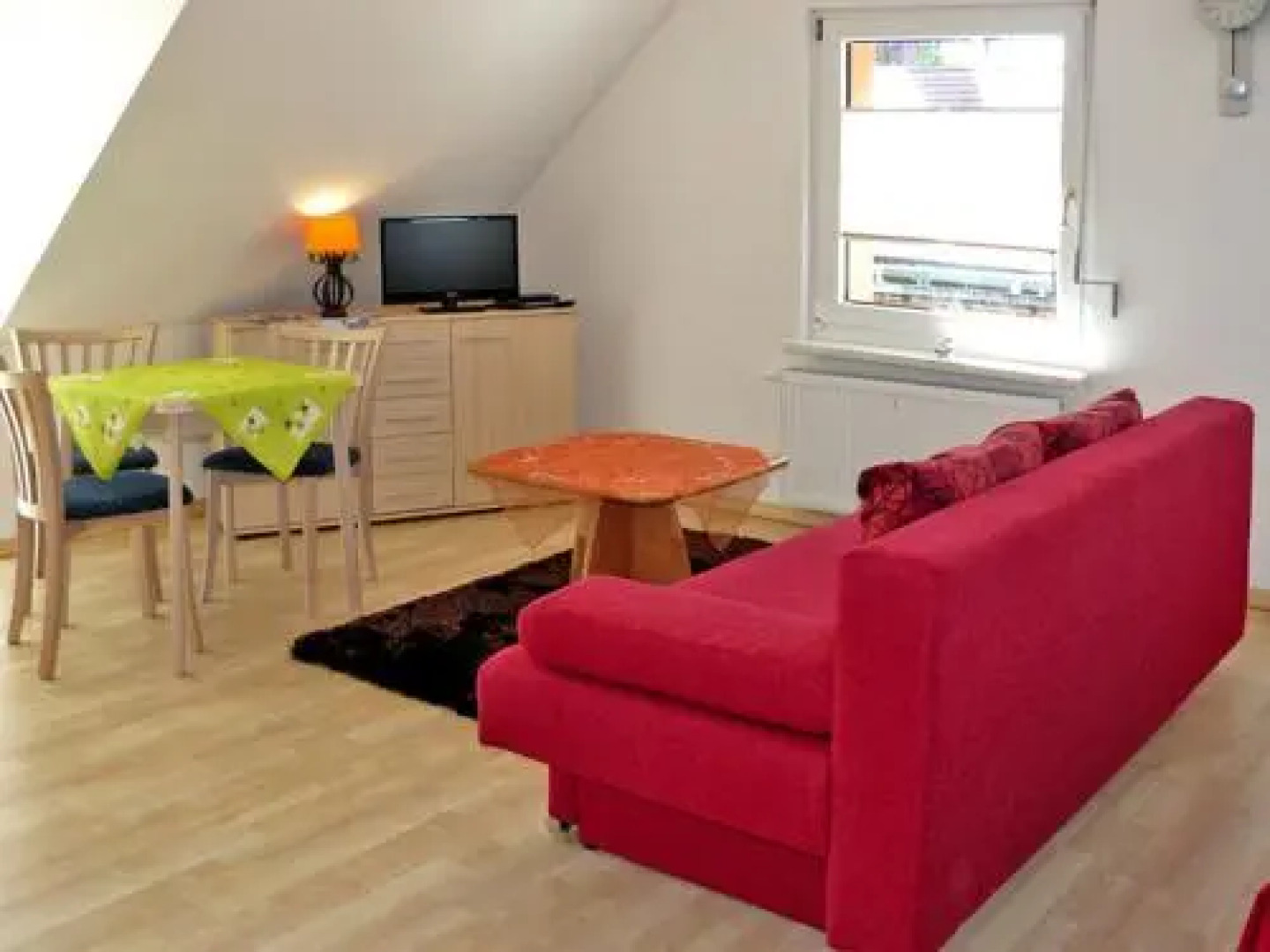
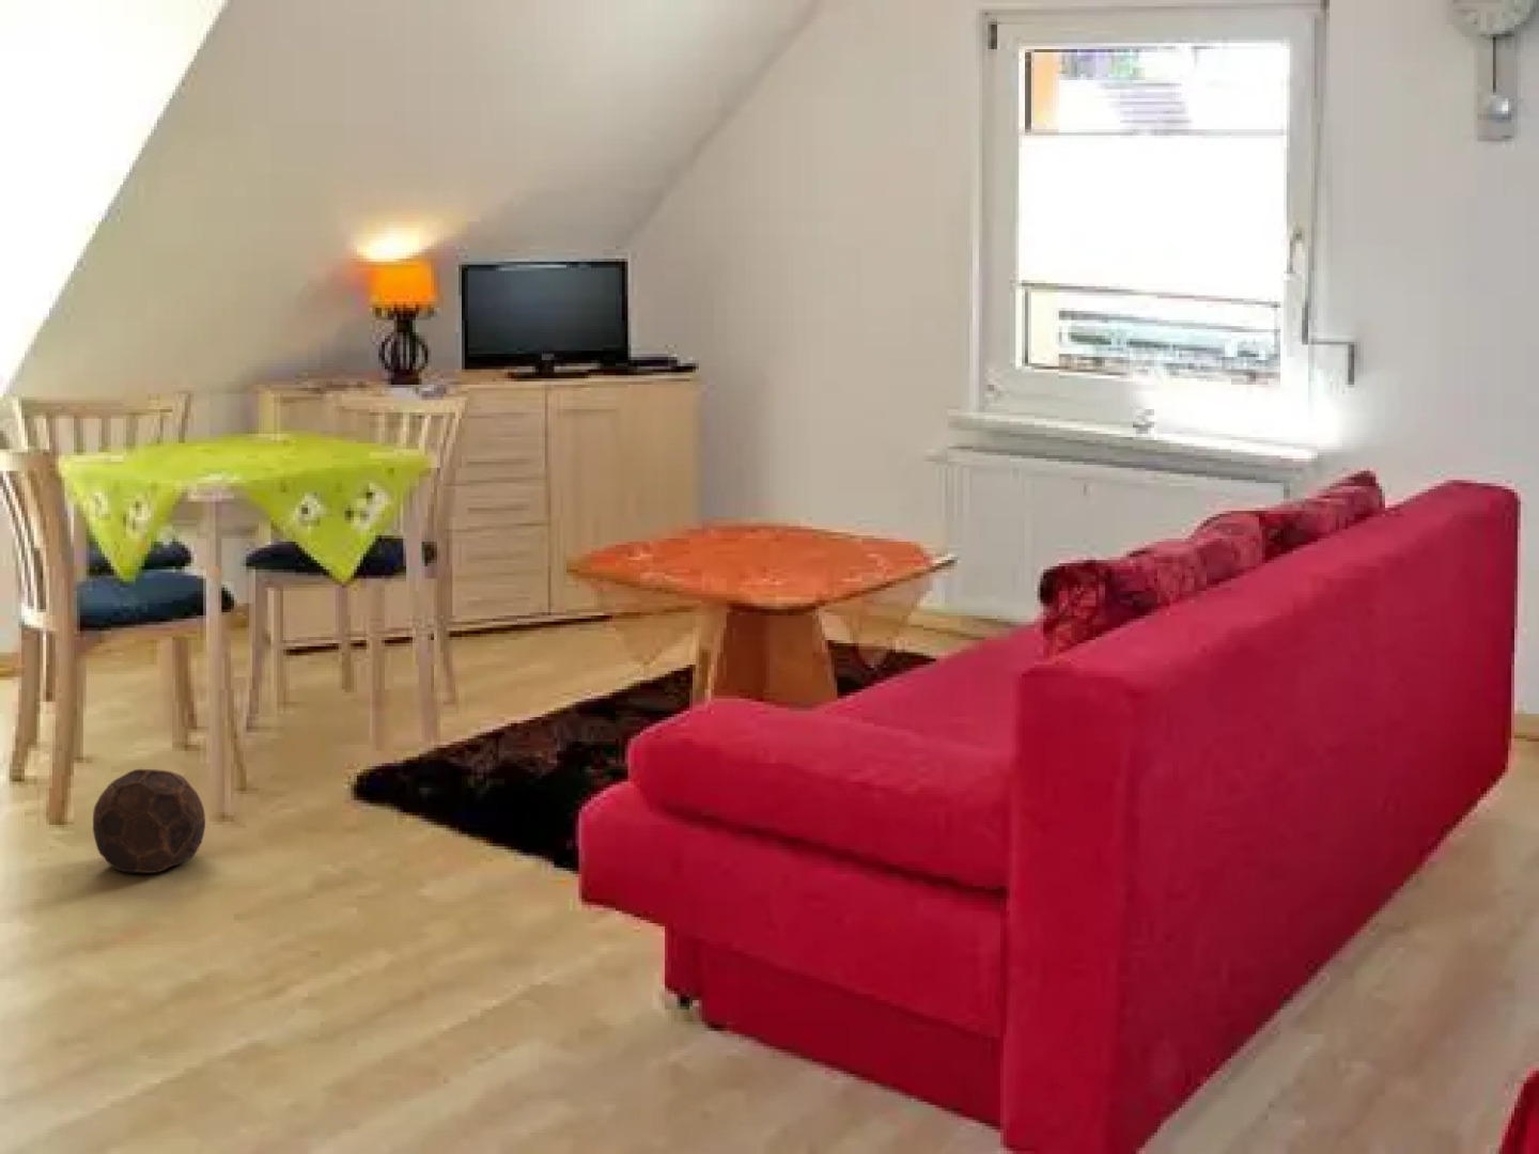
+ soccer ball [92,769,206,874]
